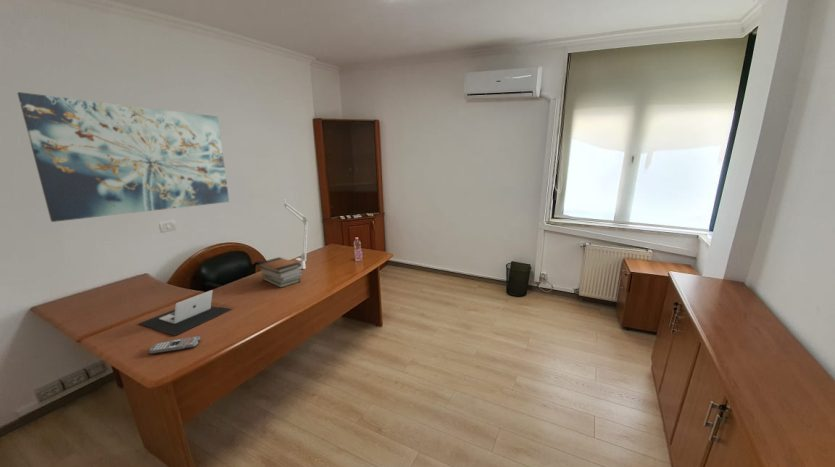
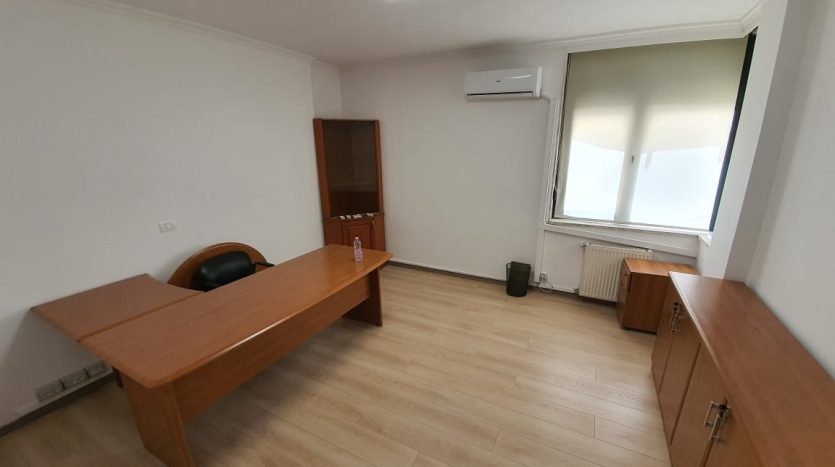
- remote control [148,335,201,355]
- book stack [257,256,303,289]
- microphone boom arm [283,198,309,270]
- laptop [137,289,234,337]
- wall art [17,91,230,223]
